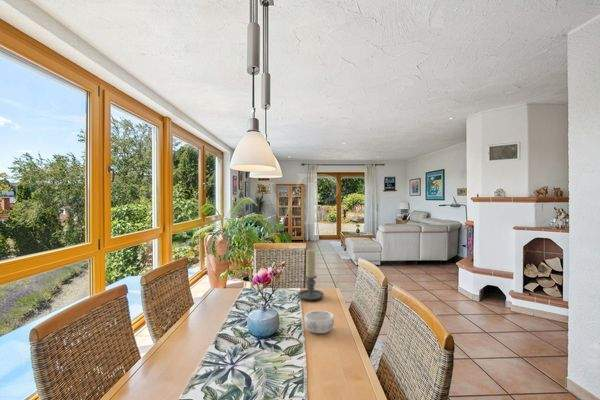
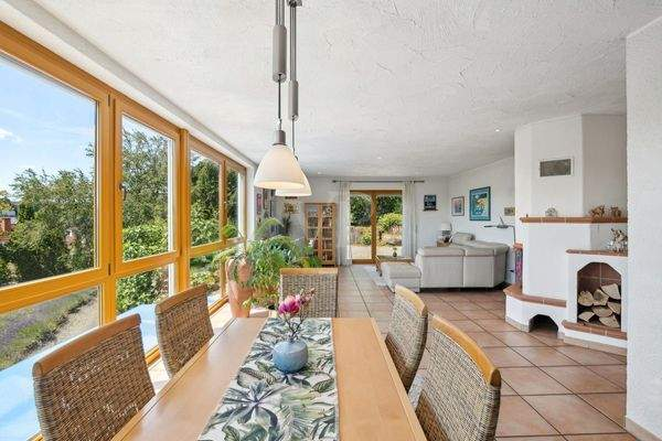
- decorative bowl [303,309,335,334]
- candle holder [297,249,325,301]
